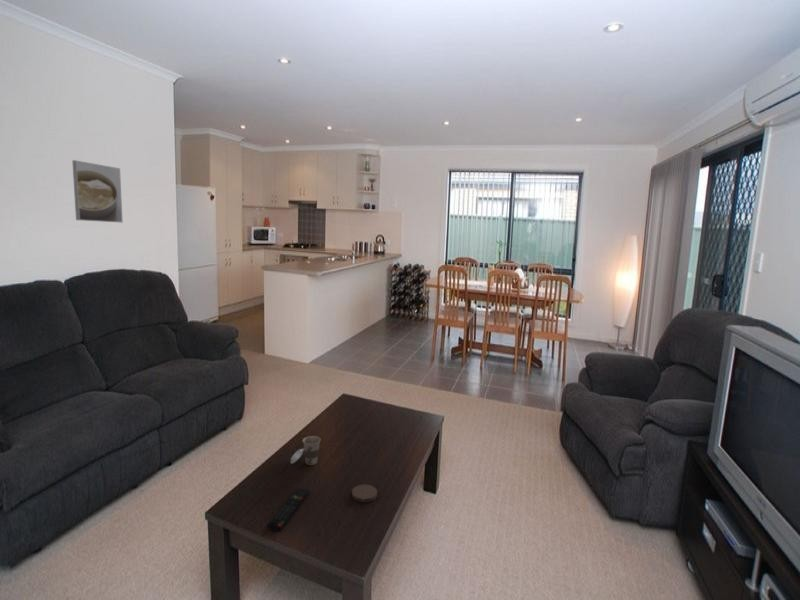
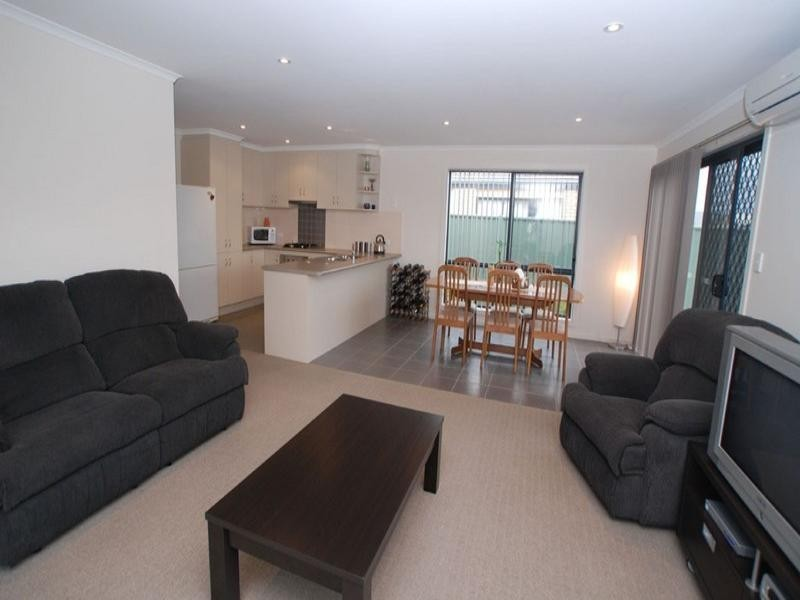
- cup [290,435,322,466]
- coaster [351,484,378,503]
- remote control [266,487,311,532]
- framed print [71,159,124,224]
